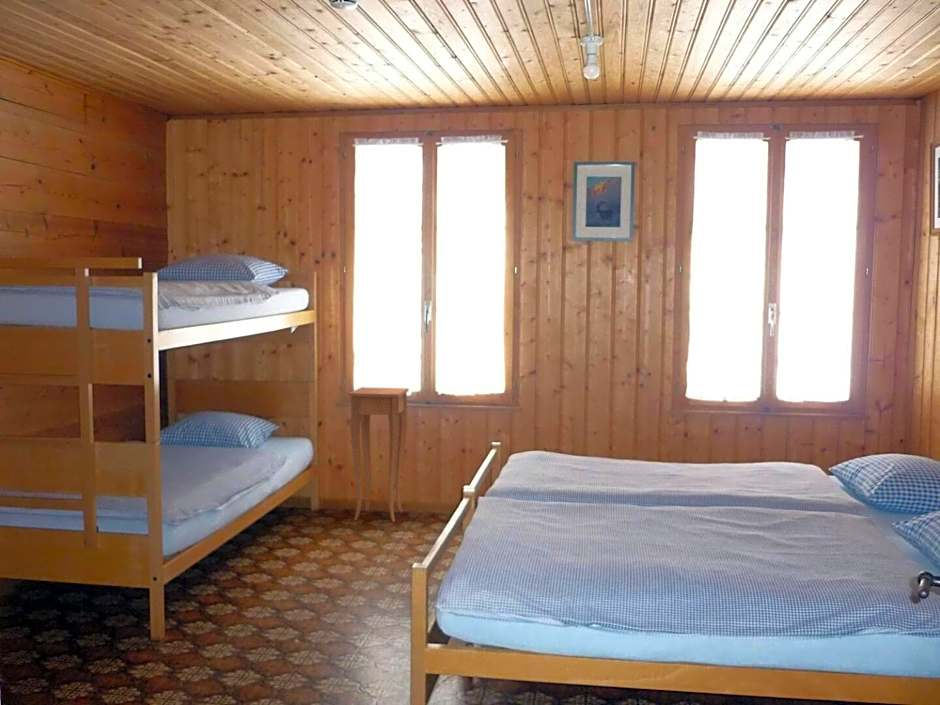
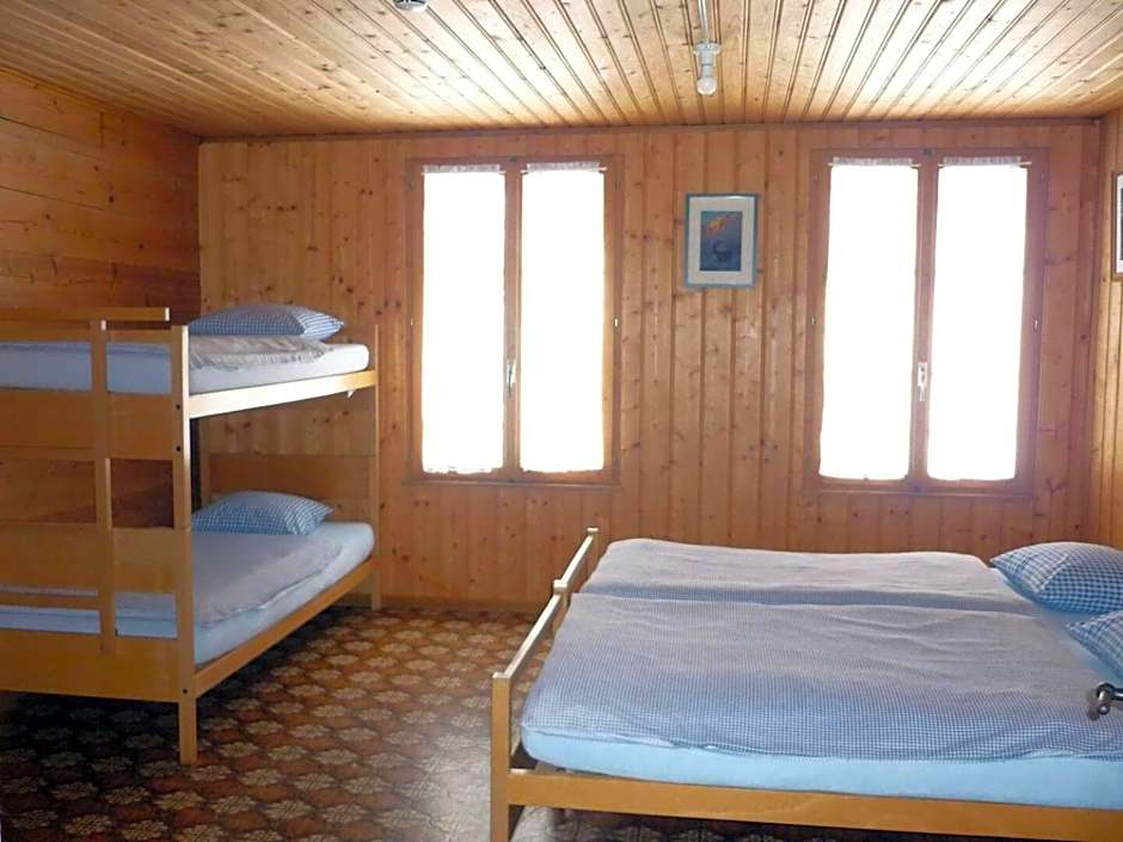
- side table [347,386,410,523]
